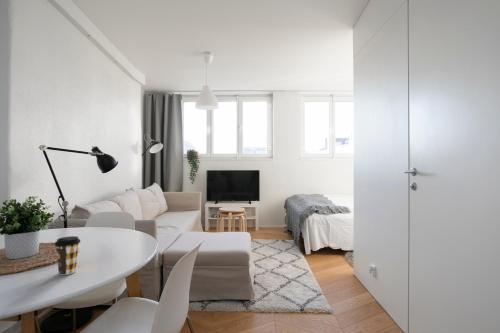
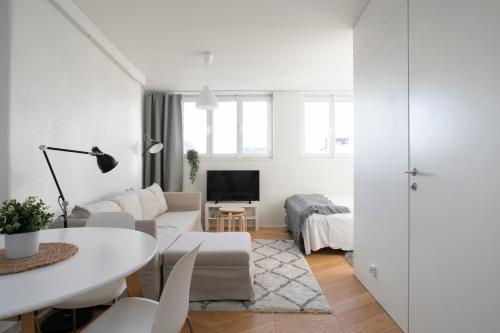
- coffee cup [54,235,82,276]
